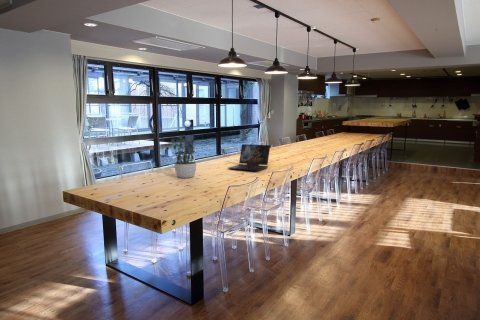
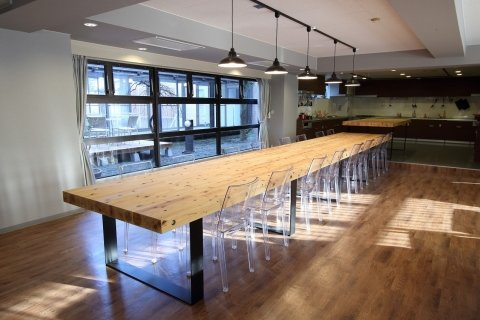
- laptop [228,143,271,172]
- potted plant [167,134,198,179]
